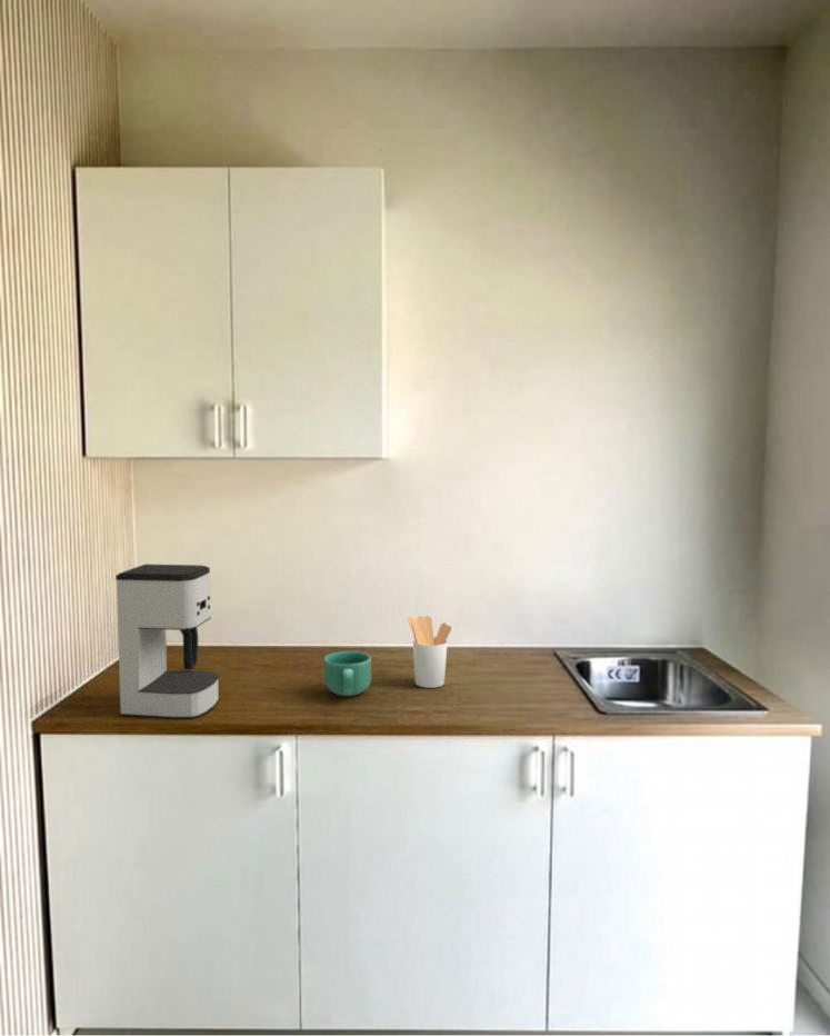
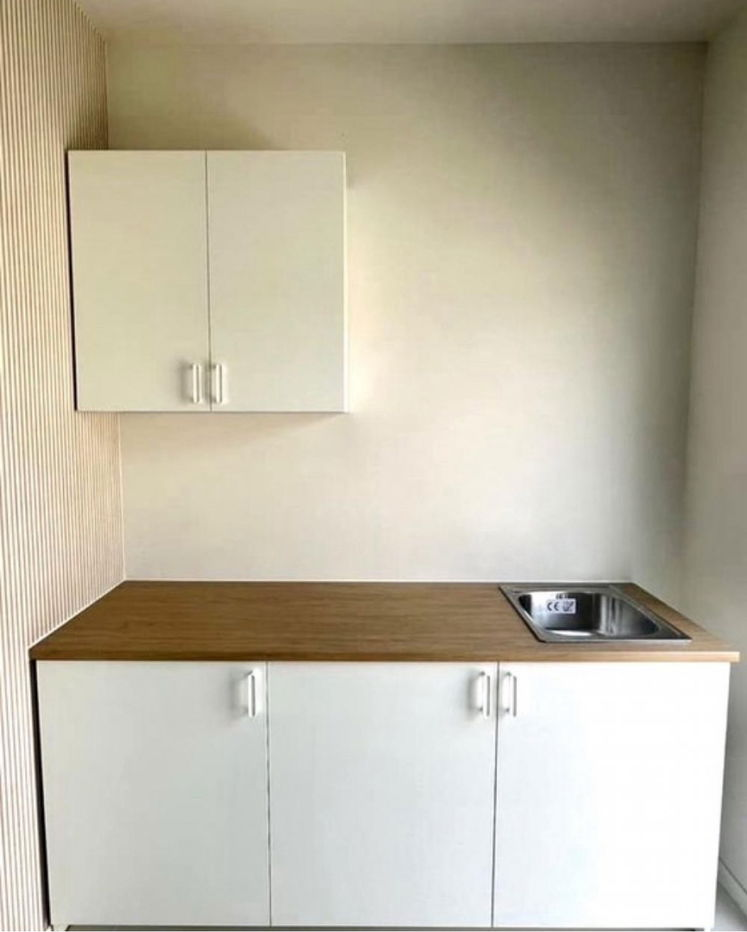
- coffee maker [114,564,220,720]
- mug [323,650,372,697]
- utensil holder [407,615,452,689]
